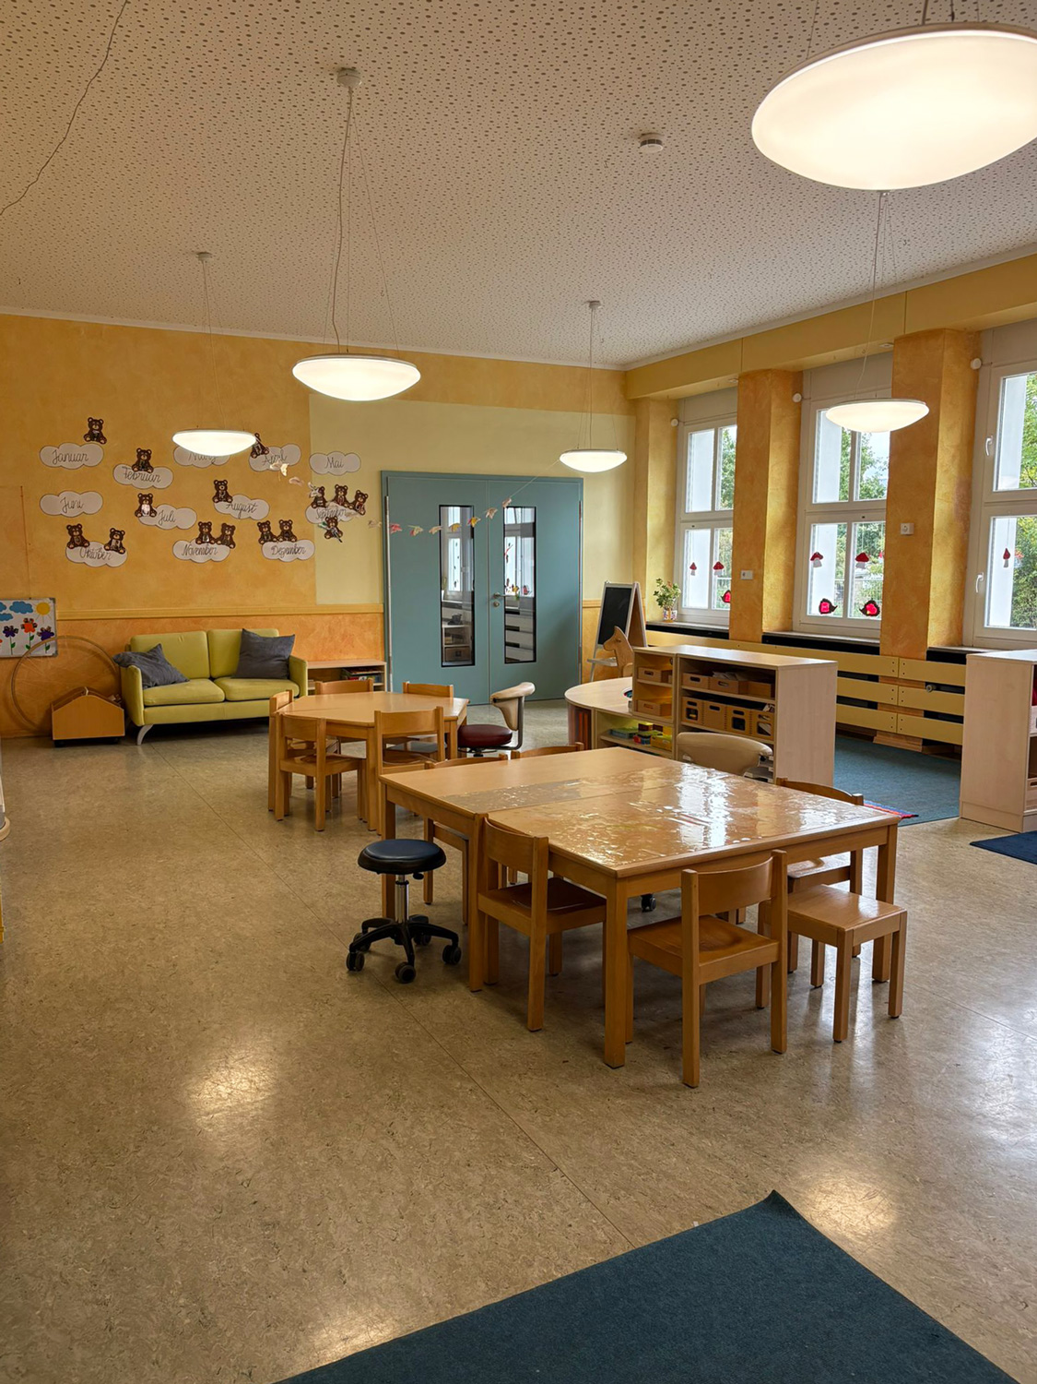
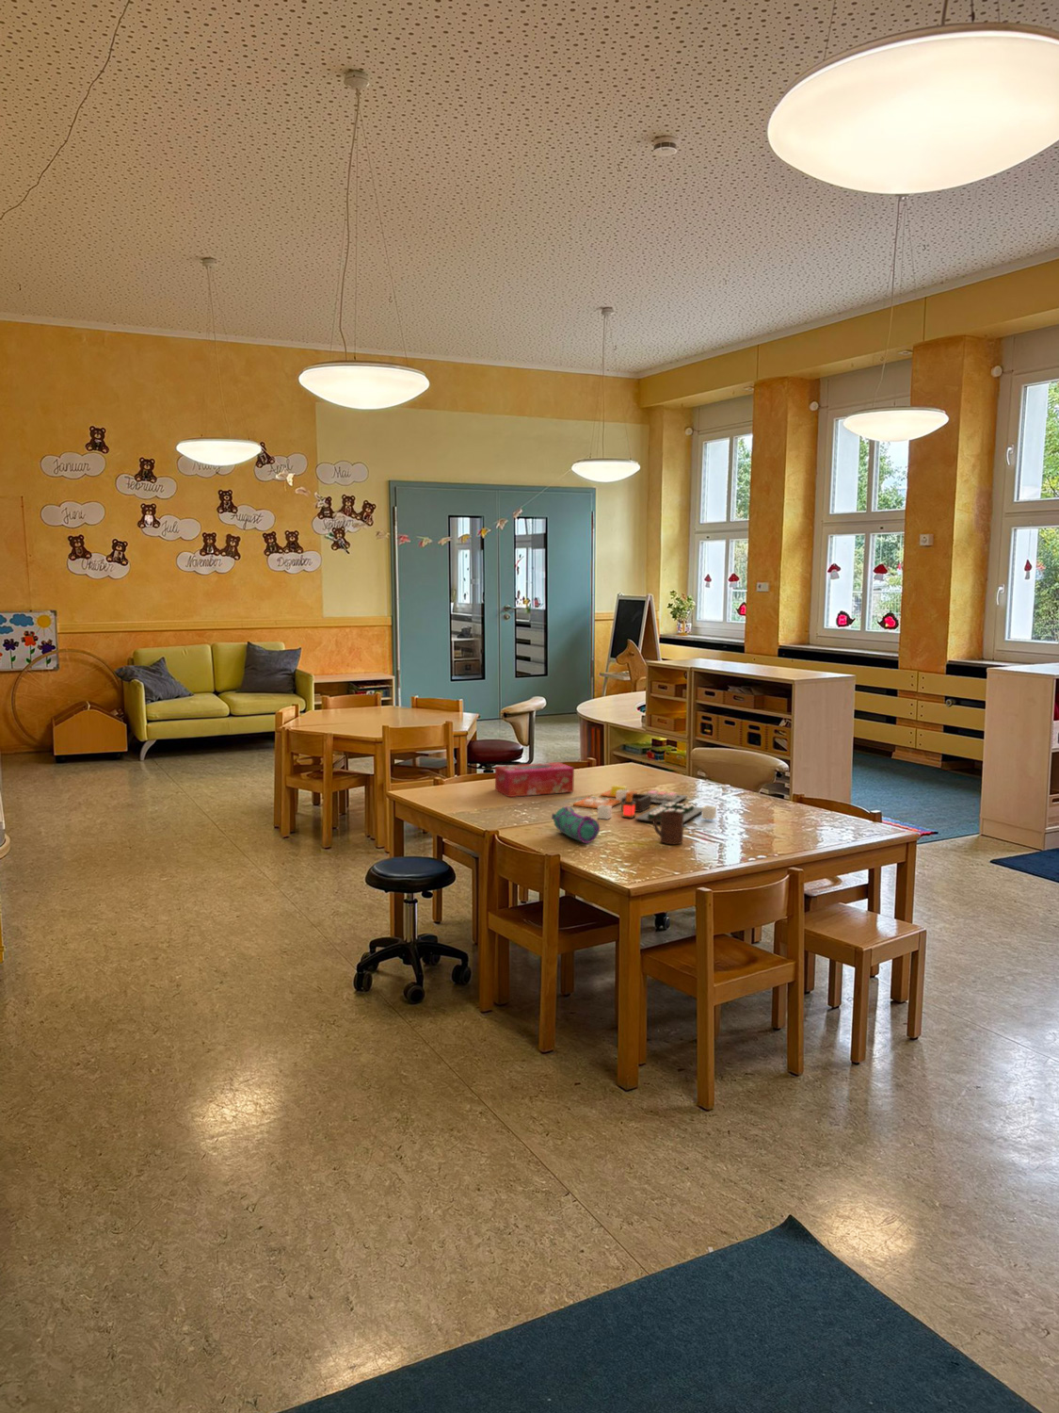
+ tissue box [494,761,575,798]
+ toy food set [573,783,717,824]
+ cup [652,811,684,844]
+ pencil case [551,804,601,844]
